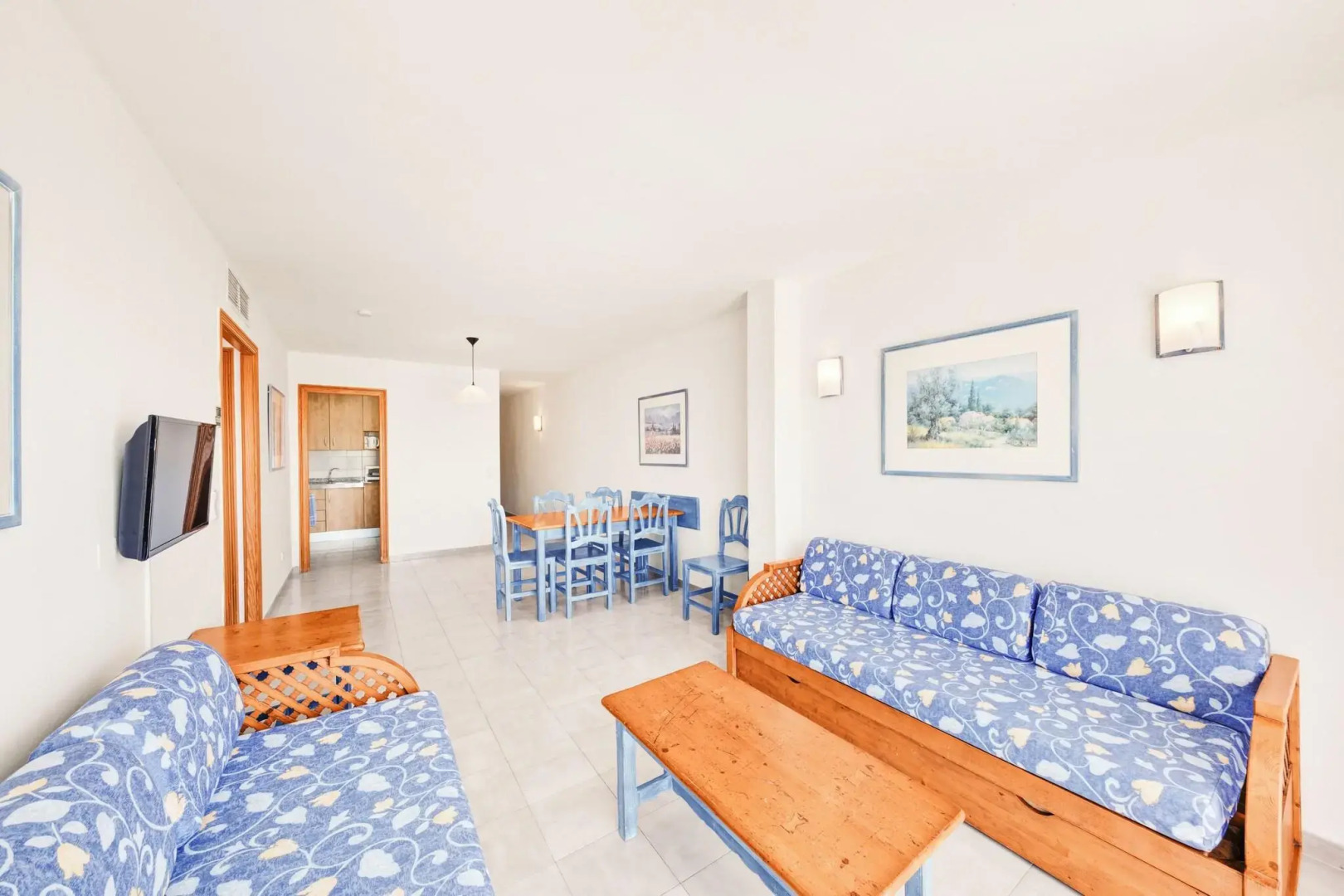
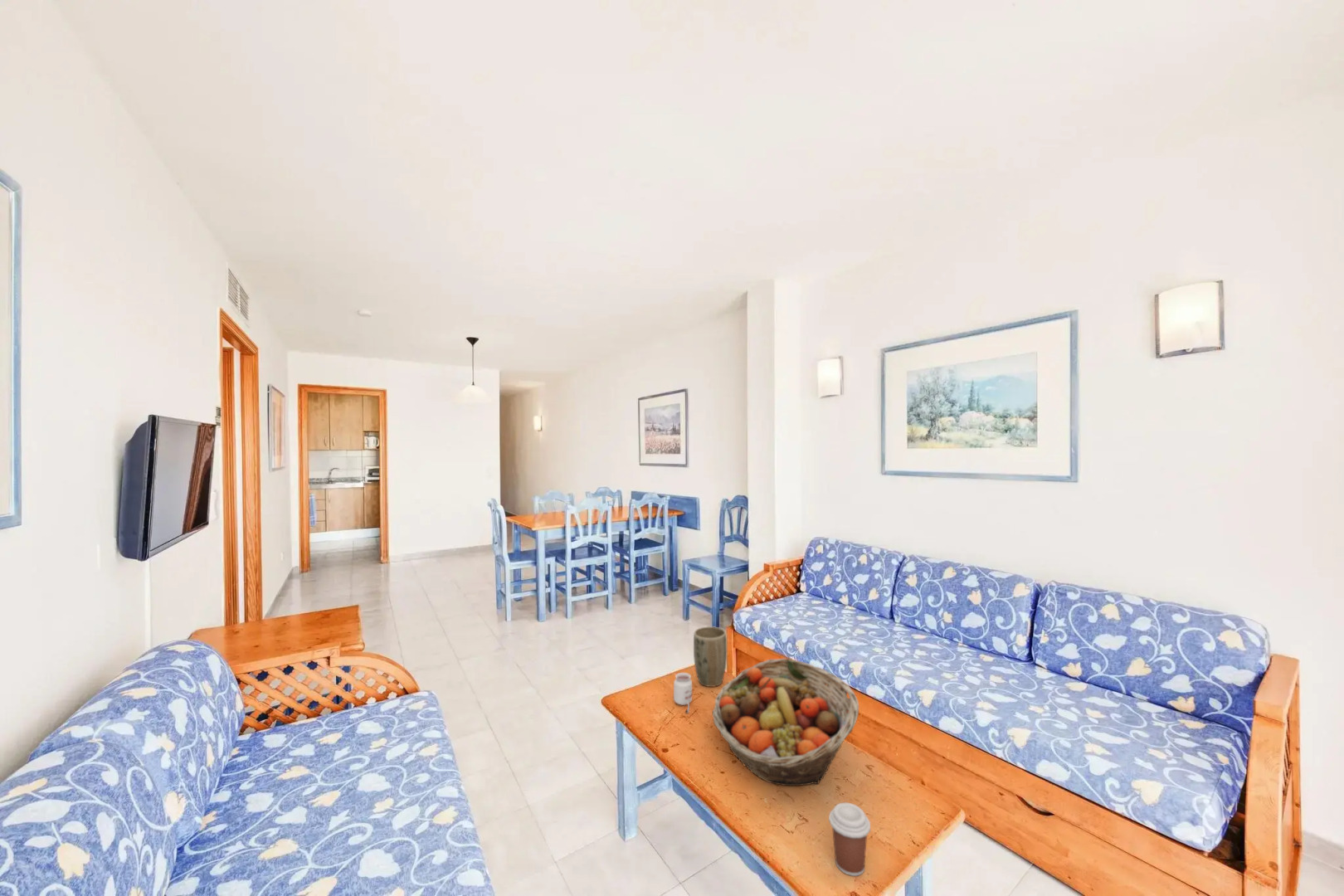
+ coffee cup [828,802,871,877]
+ plant pot [693,626,728,688]
+ fruit basket [712,657,860,786]
+ candle [673,672,693,714]
